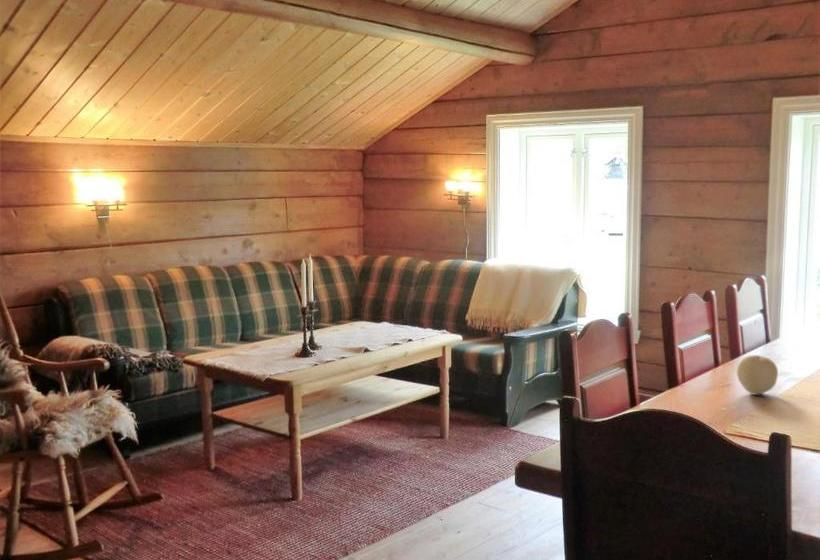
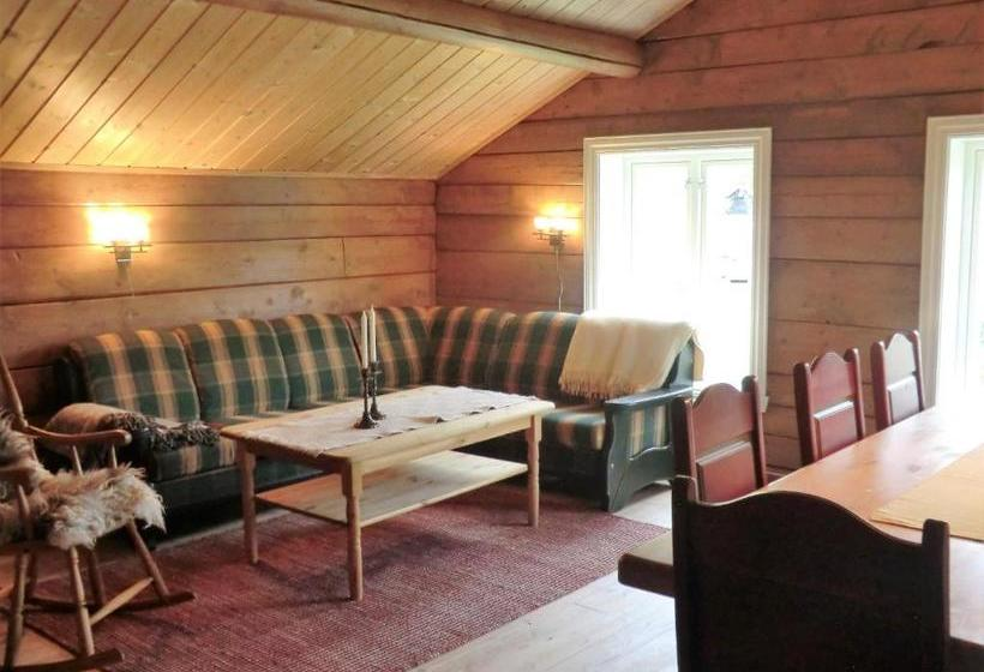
- fruit [736,354,779,396]
